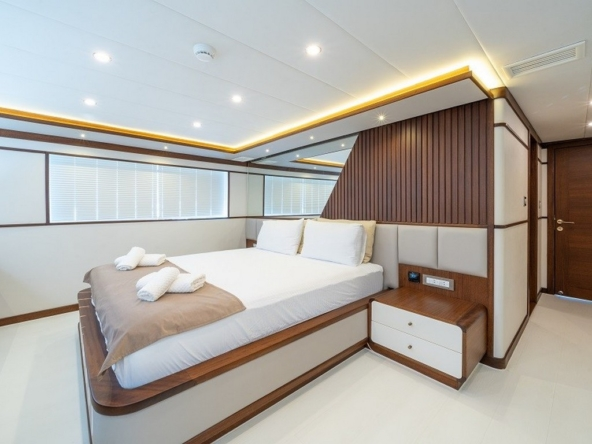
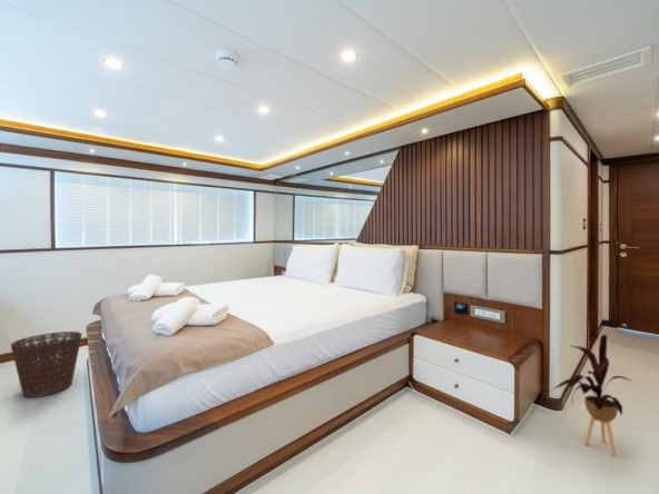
+ basket [10,330,83,398]
+ house plant [553,334,633,456]
